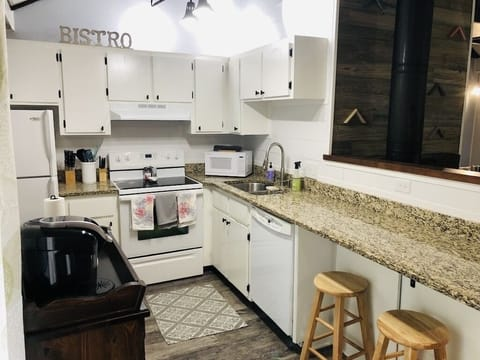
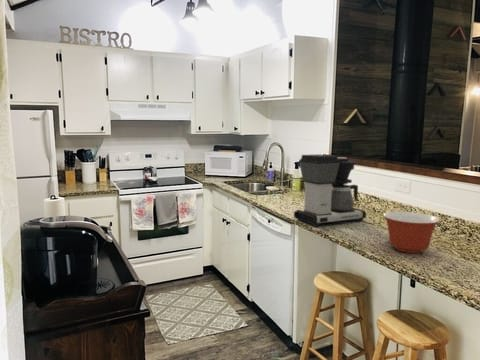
+ coffee maker [293,153,367,227]
+ mixing bowl [382,211,441,254]
